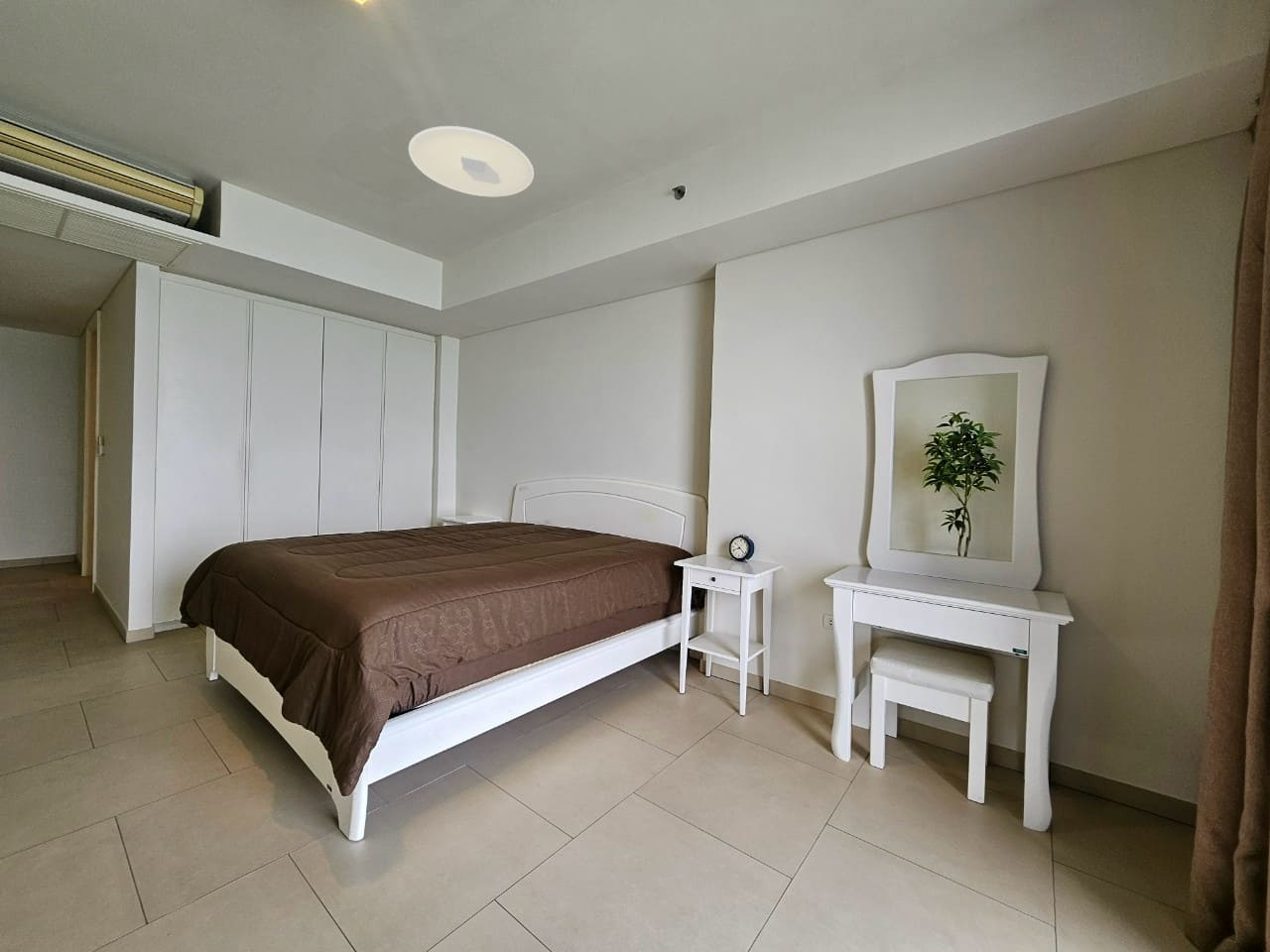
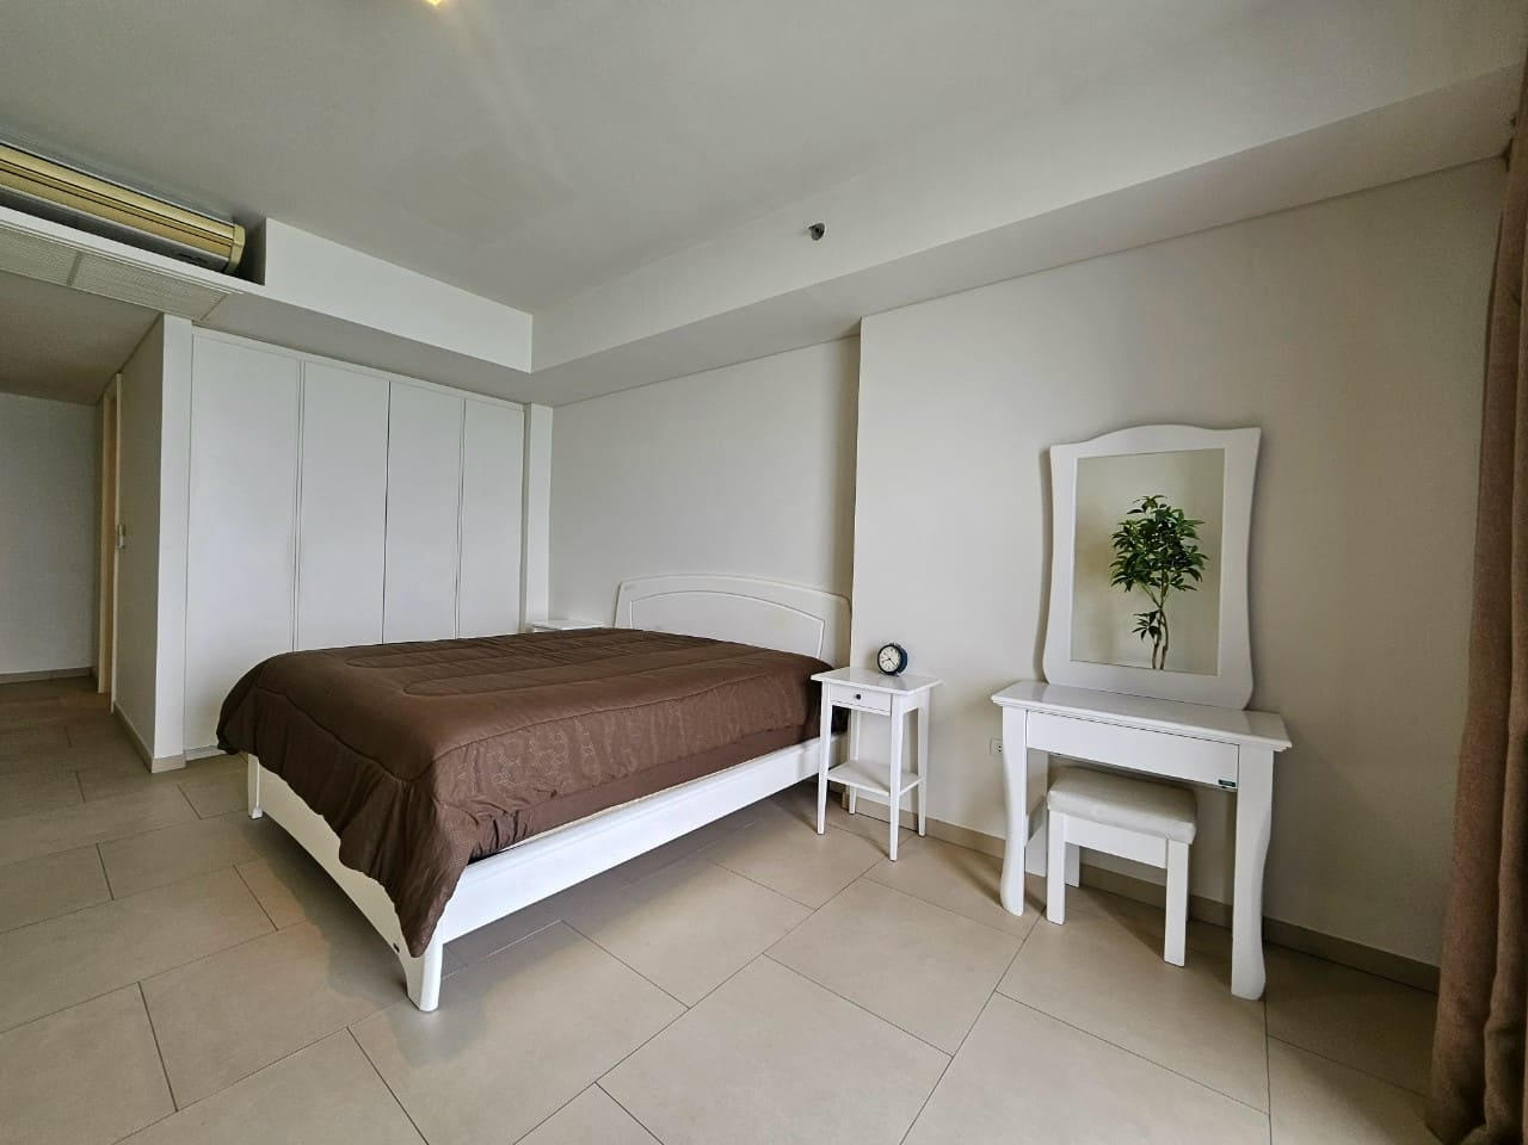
- ceiling light [408,125,535,197]
